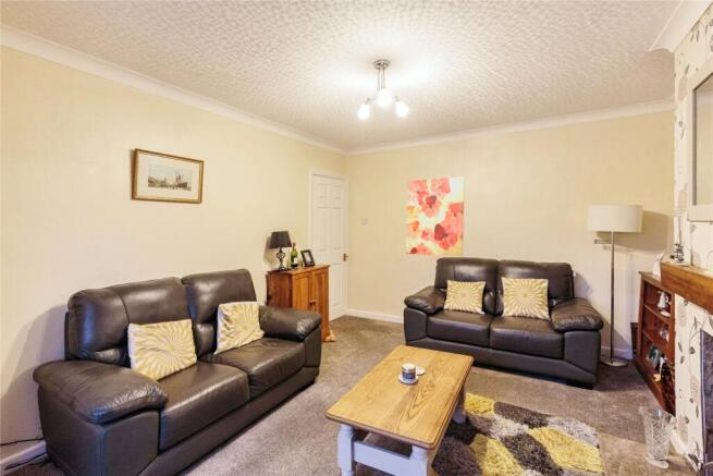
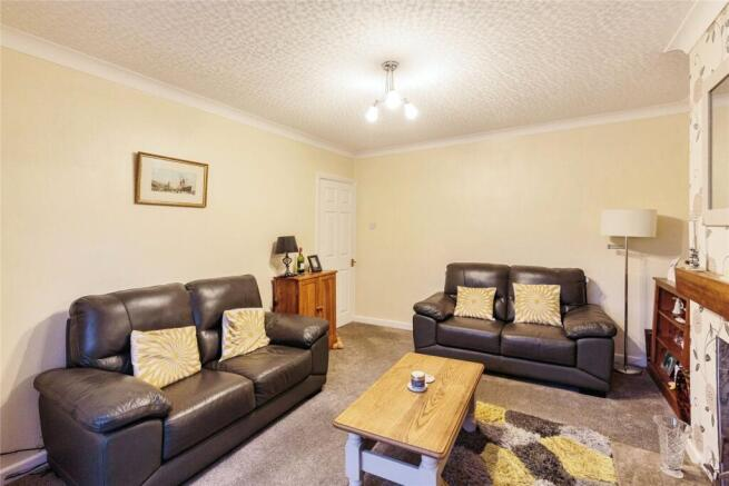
- wall art [405,175,465,257]
